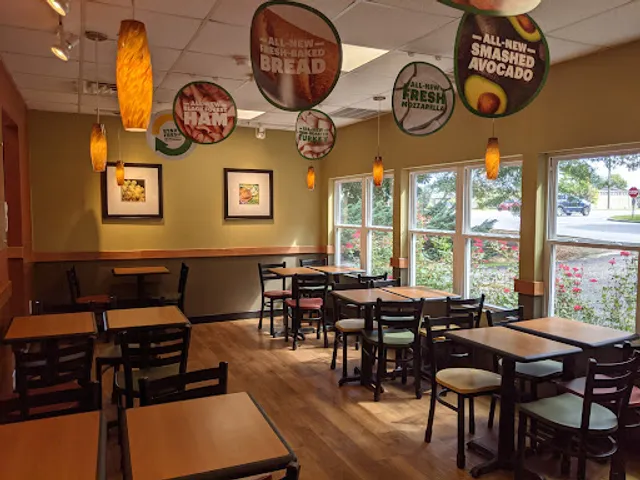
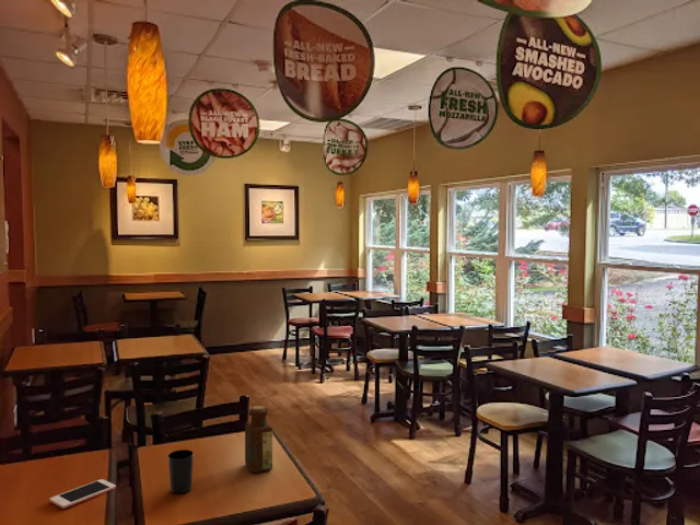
+ bottle [244,405,273,474]
+ cell phone [49,478,117,510]
+ cup [167,448,195,494]
